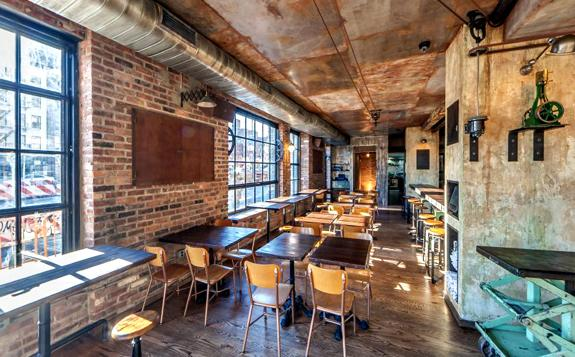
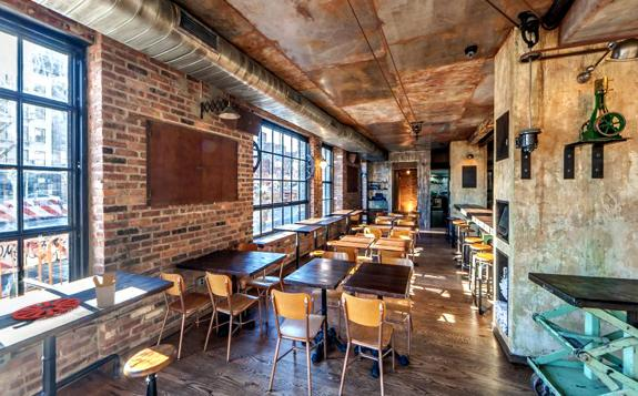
+ utensil holder [92,272,121,308]
+ trivet [11,297,81,321]
